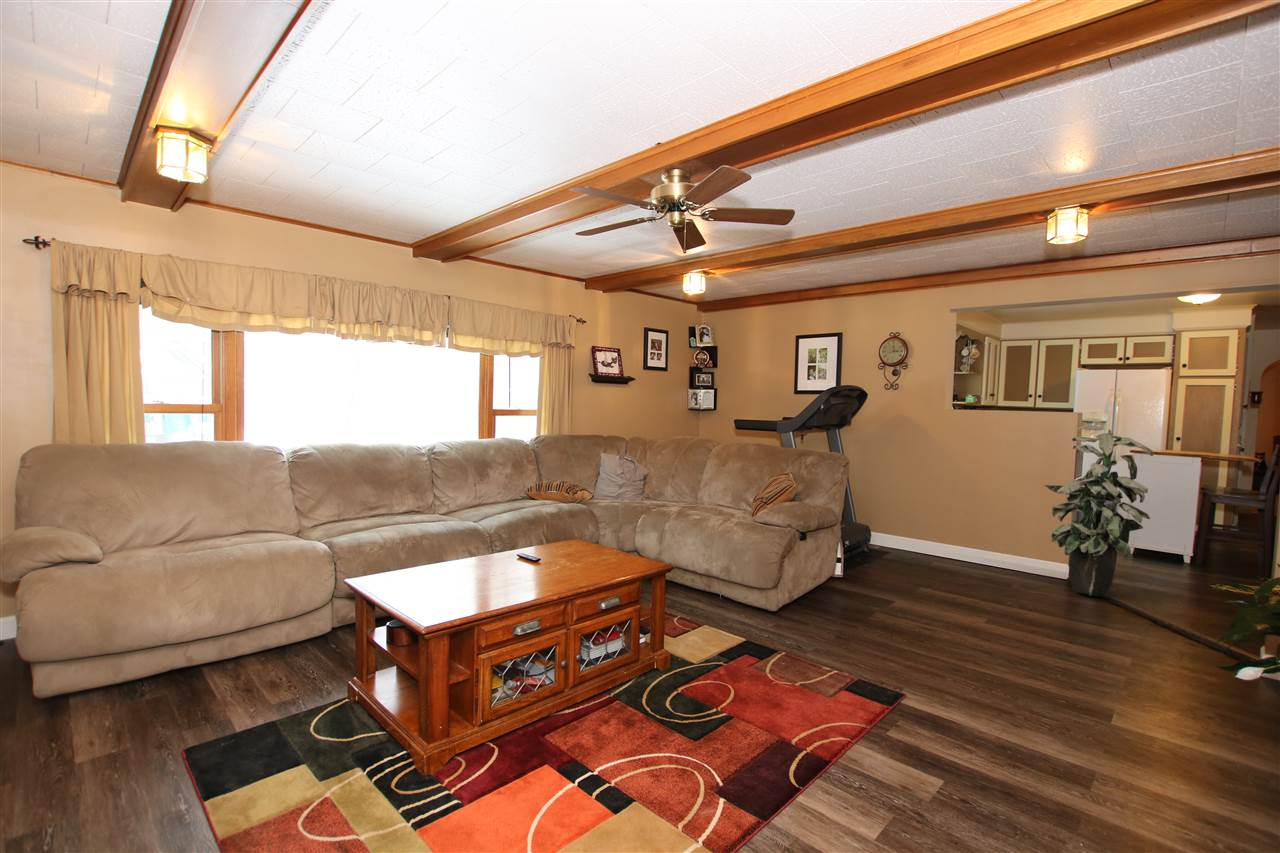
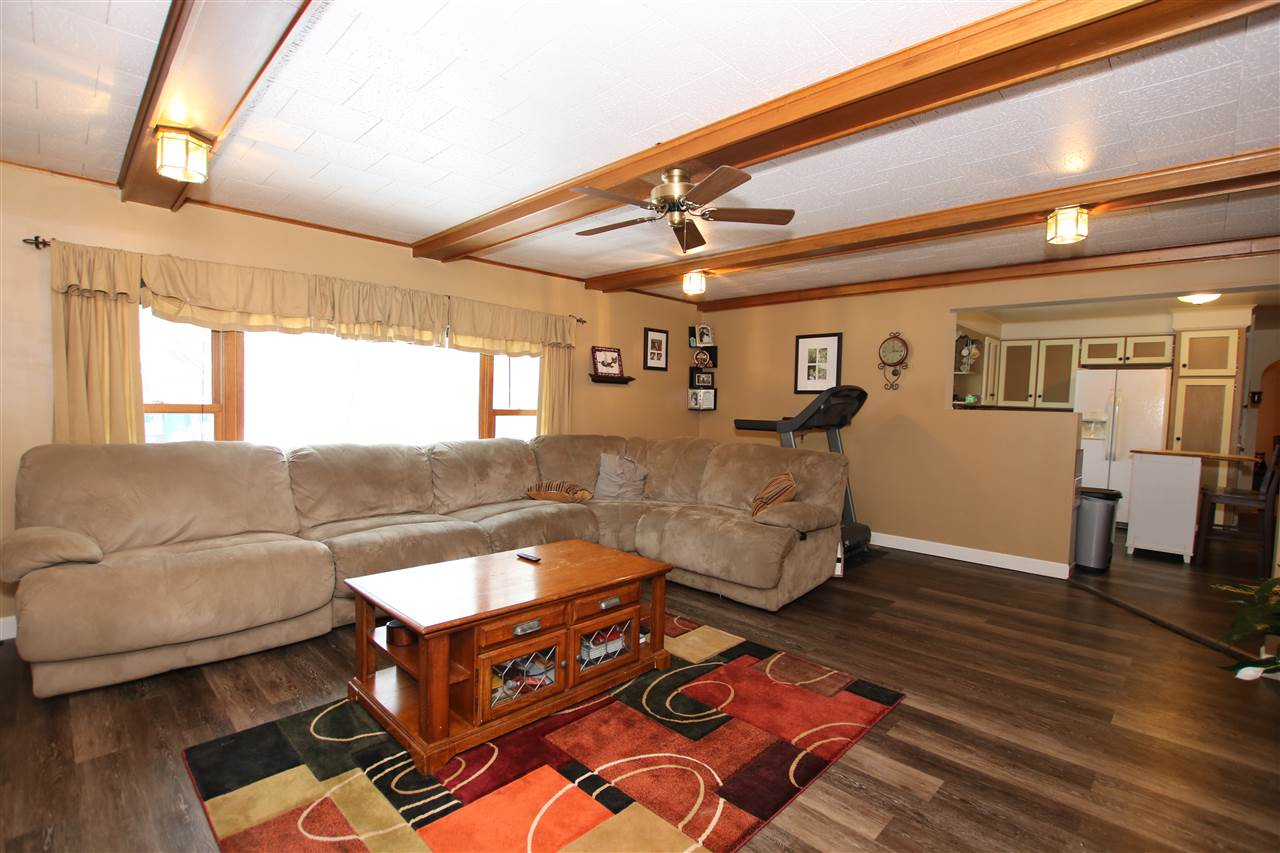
- indoor plant [1043,424,1154,598]
